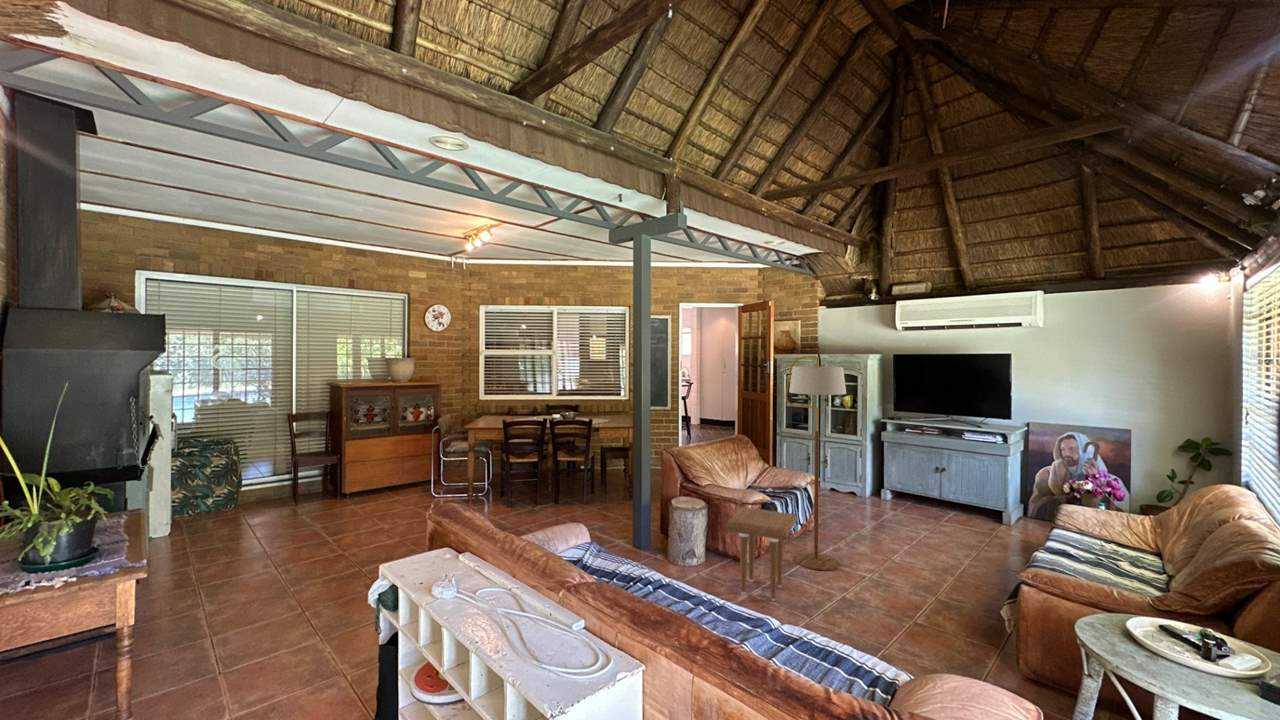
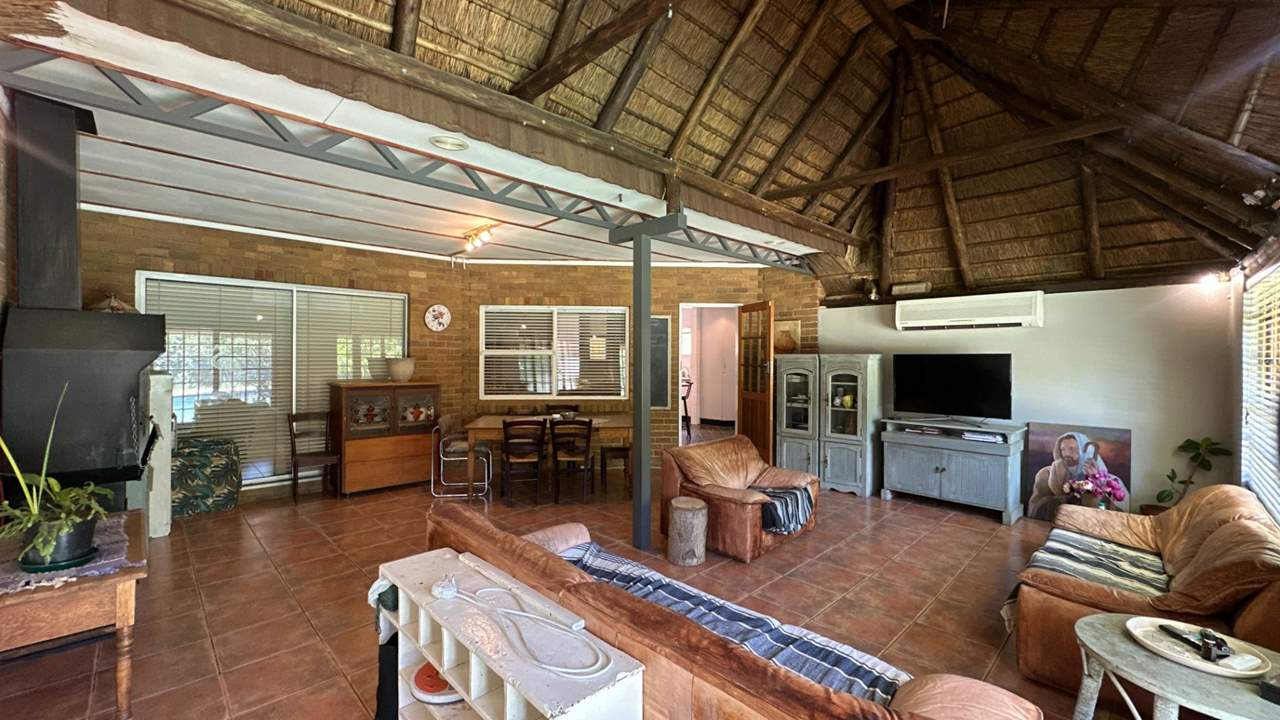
- floor lamp [784,355,847,571]
- side table [724,506,798,602]
